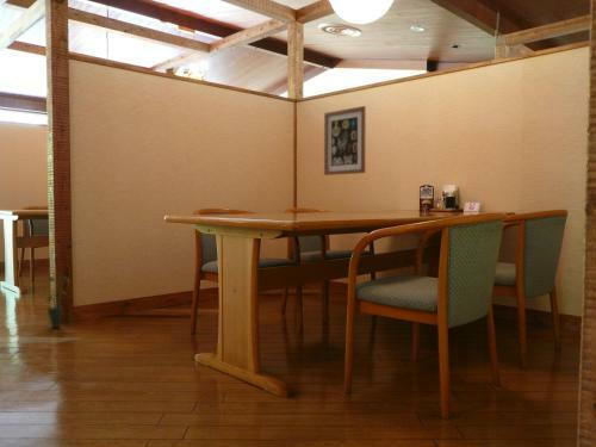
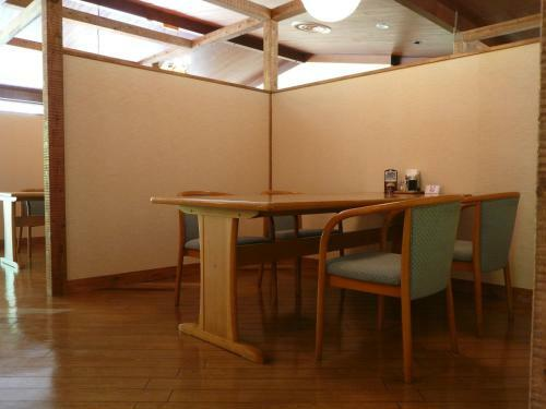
- wall art [323,105,367,176]
- potted plant [45,272,72,329]
